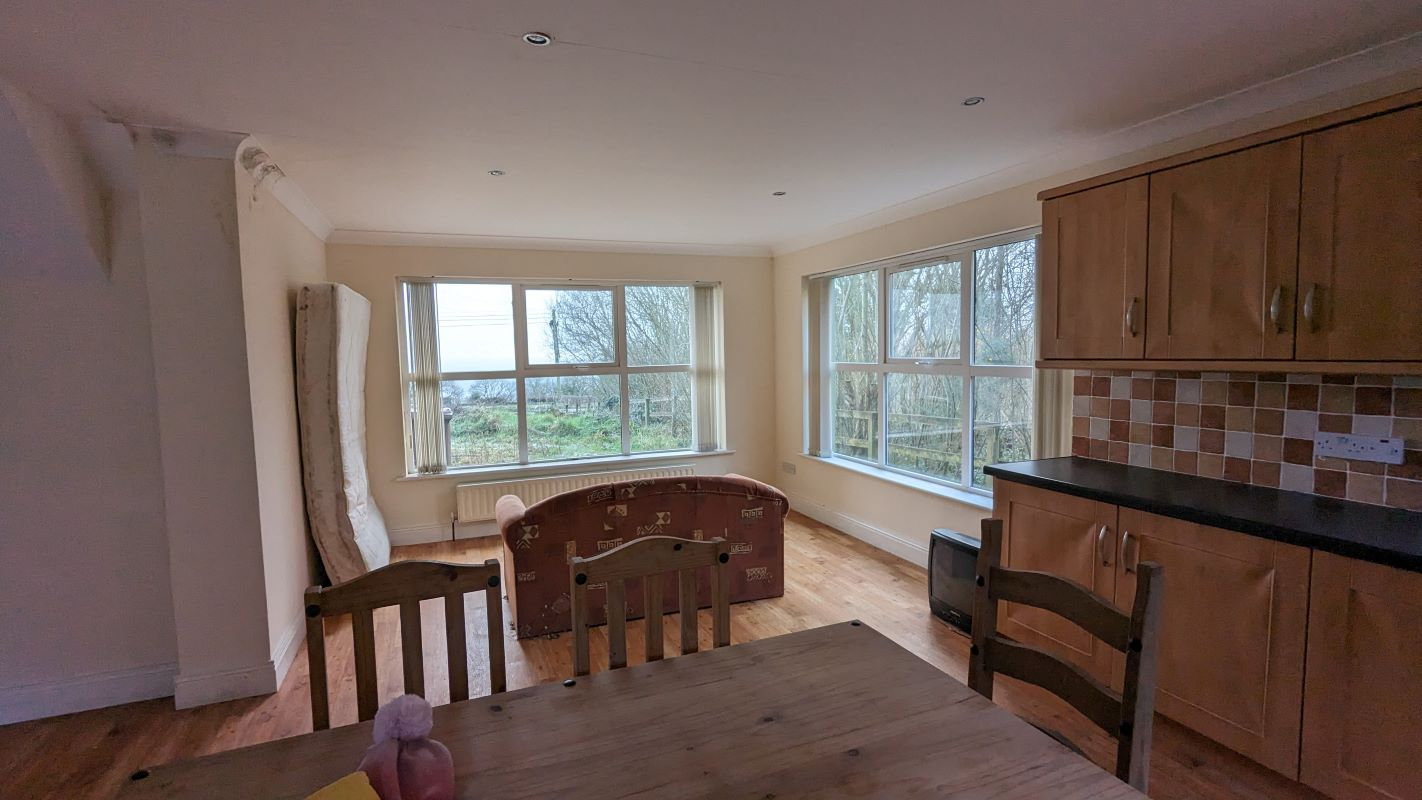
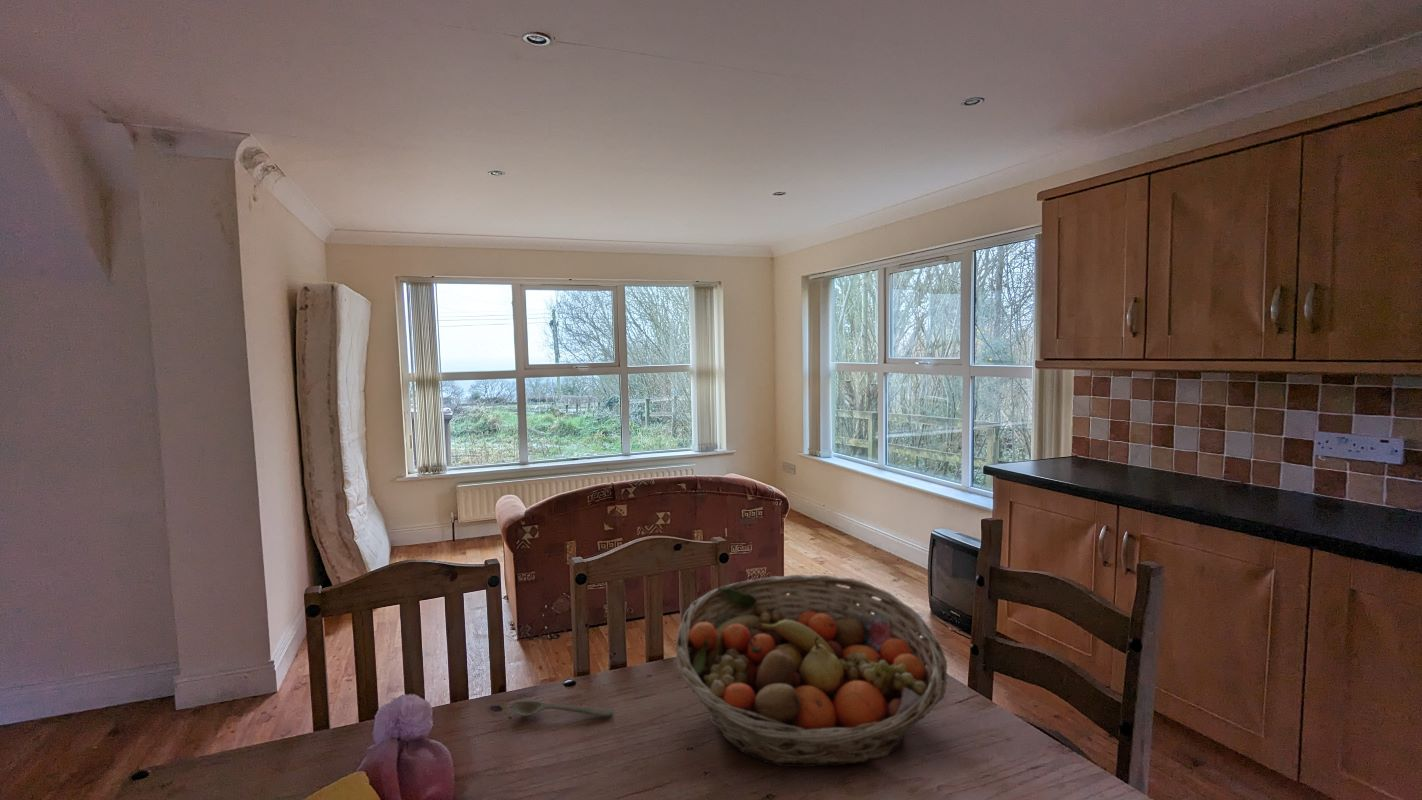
+ spoon [510,700,615,718]
+ fruit basket [675,574,948,768]
